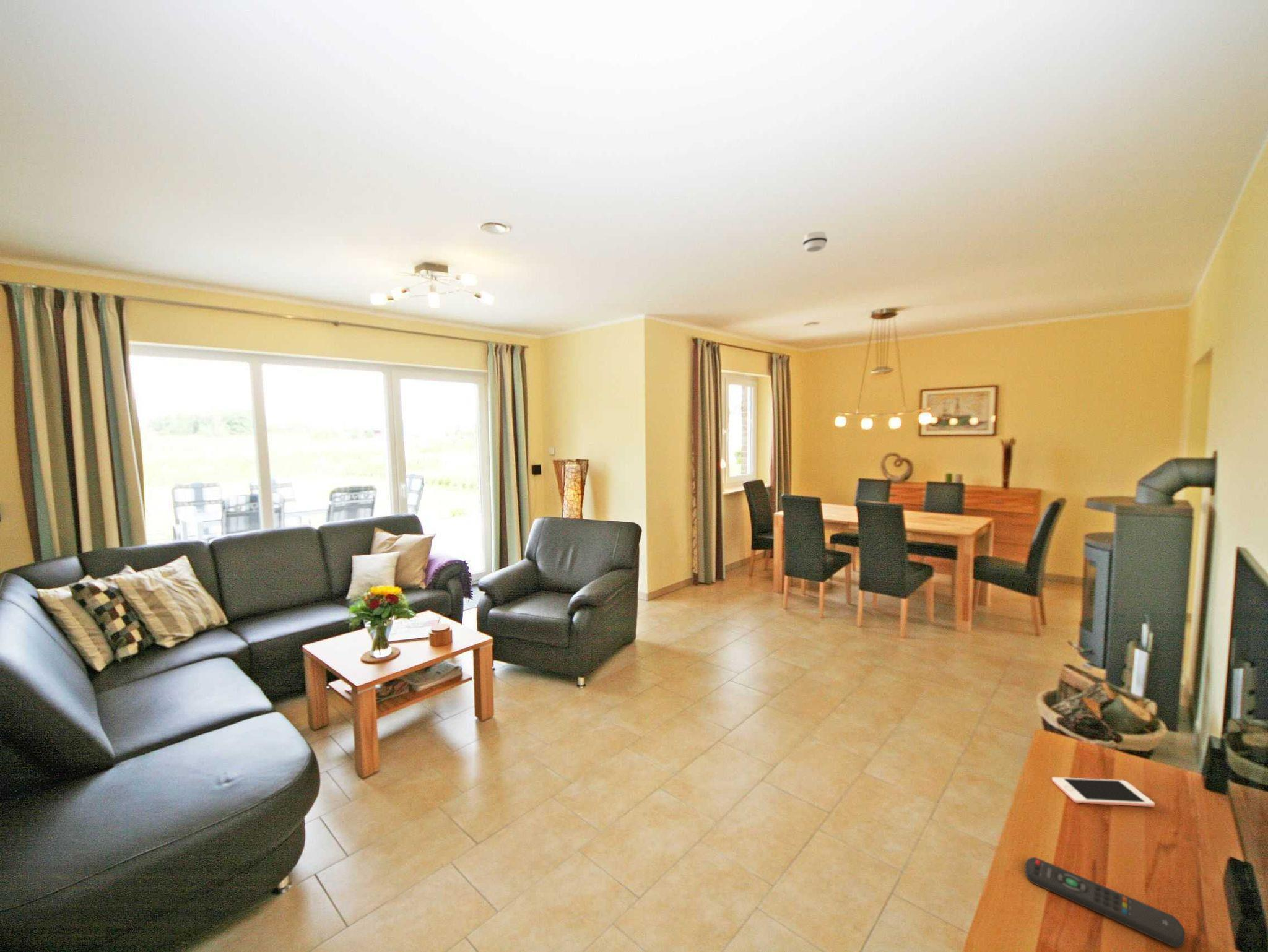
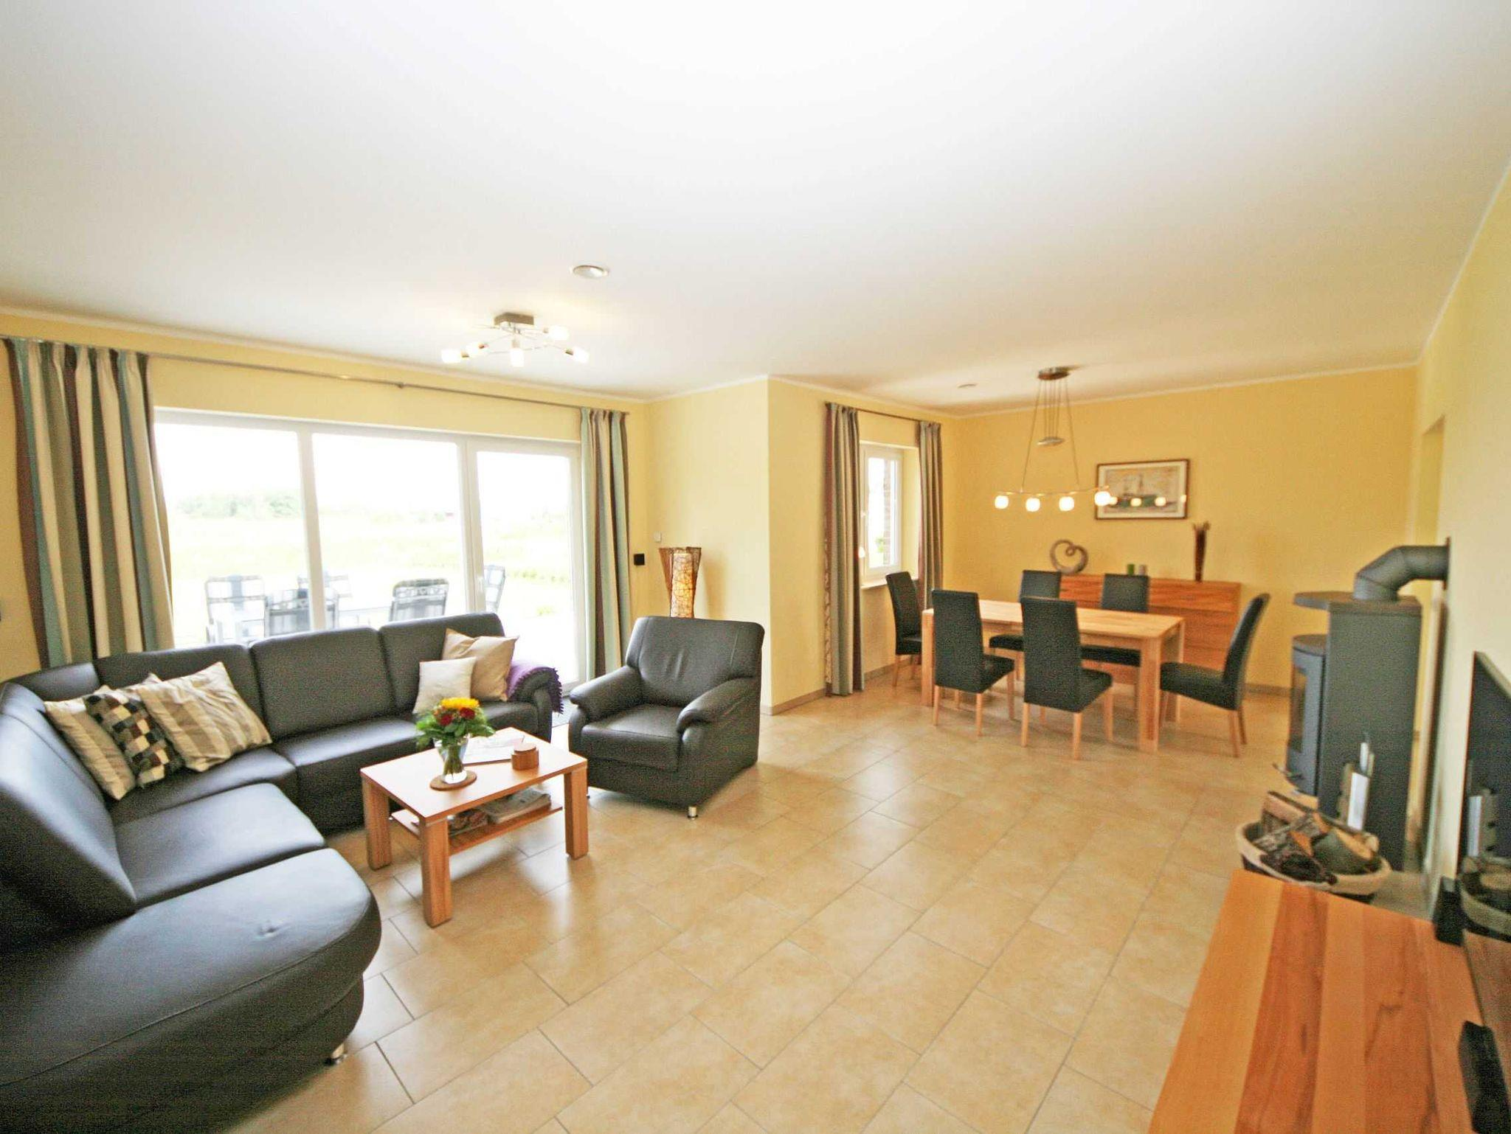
- remote control [1024,857,1186,948]
- cell phone [1051,777,1155,807]
- smoke detector [802,231,828,253]
